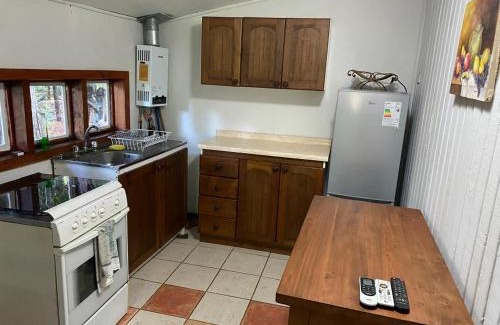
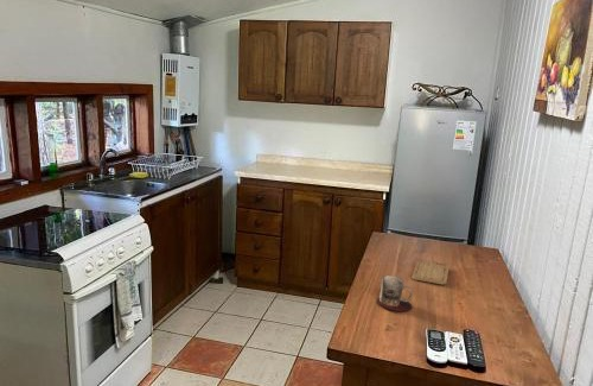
+ mug [376,274,414,312]
+ chopping board [410,259,449,285]
